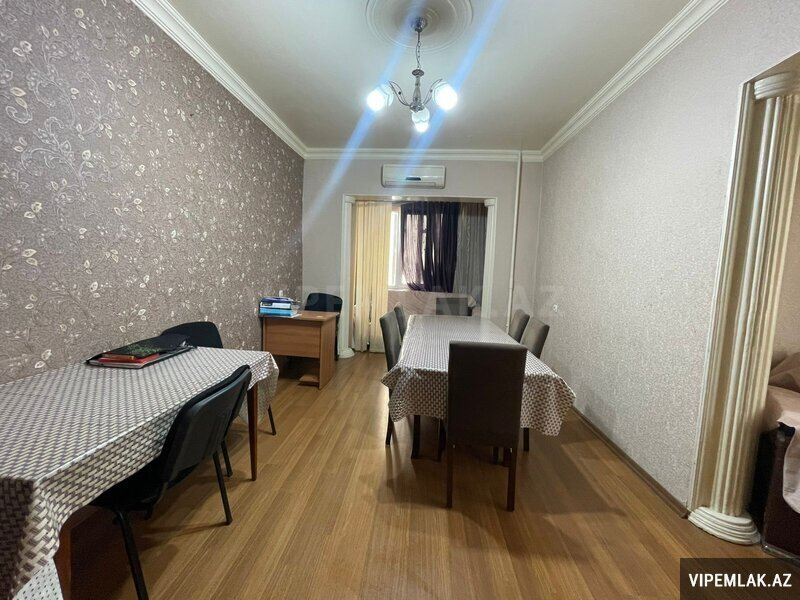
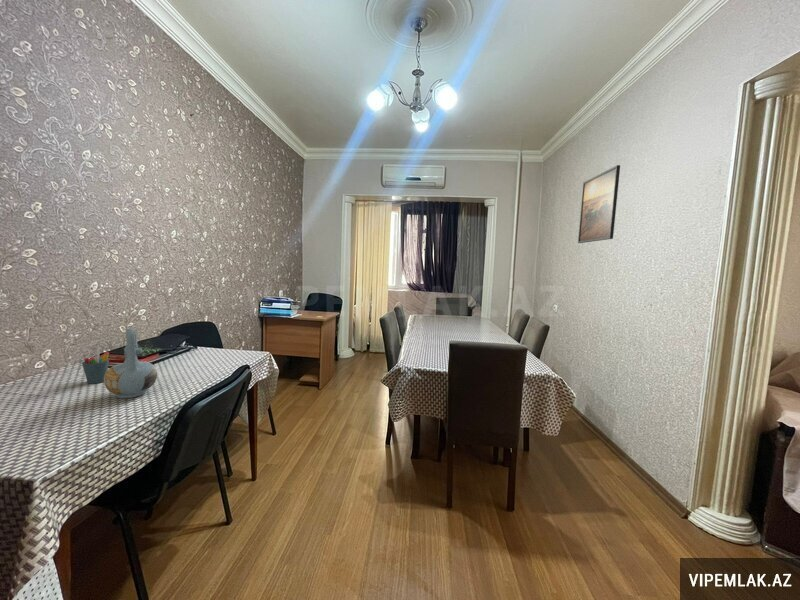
+ pen holder [81,347,110,385]
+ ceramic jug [103,327,158,399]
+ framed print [577,164,621,244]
